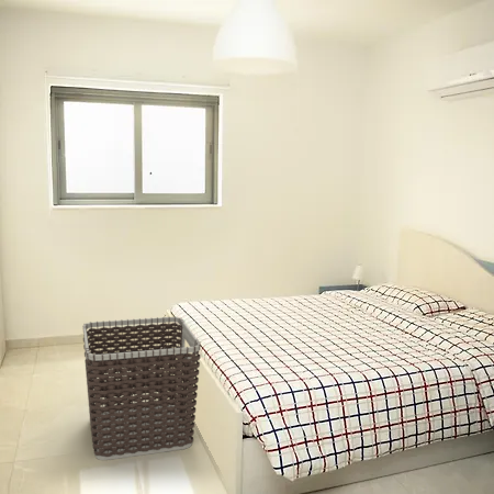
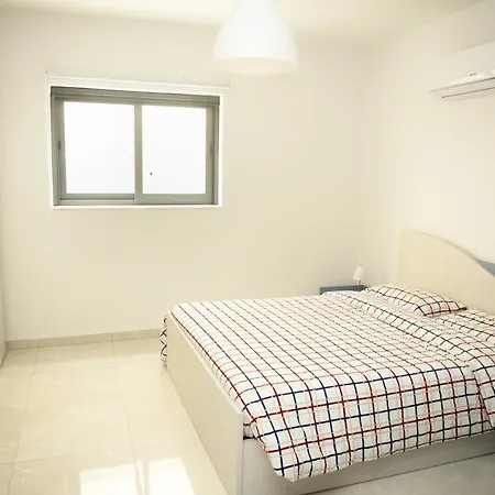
- clothes hamper [82,315,202,461]
